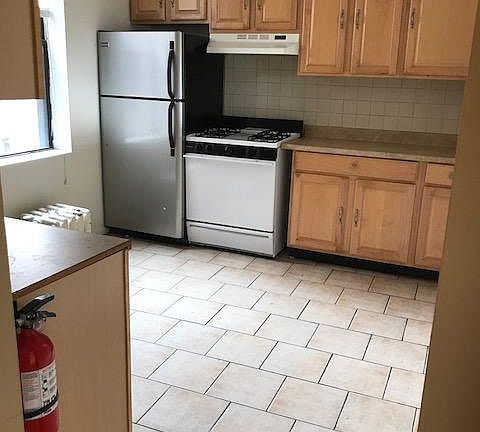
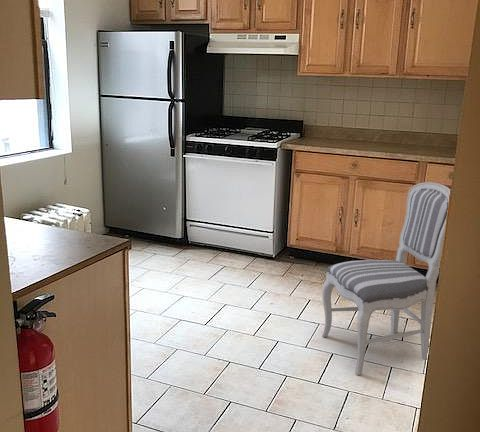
+ dining chair [321,181,451,376]
